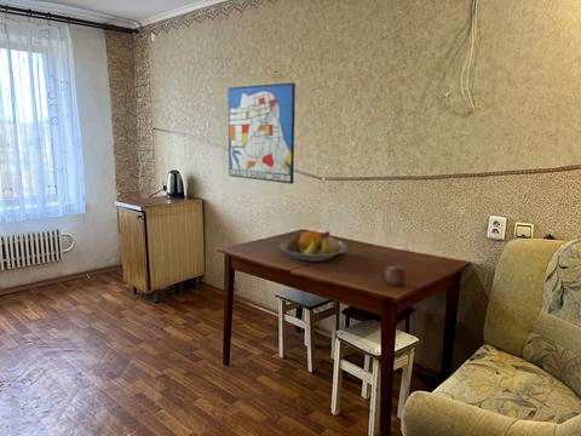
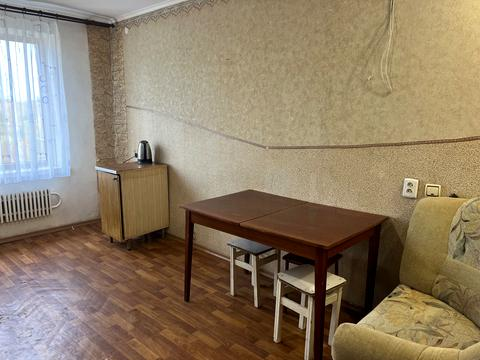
- wall art [228,81,297,185]
- apple [384,265,408,287]
- fruit bowl [278,229,347,263]
